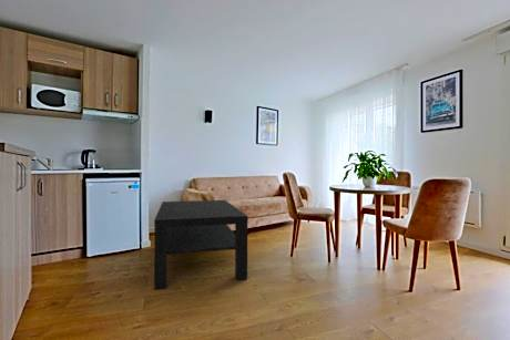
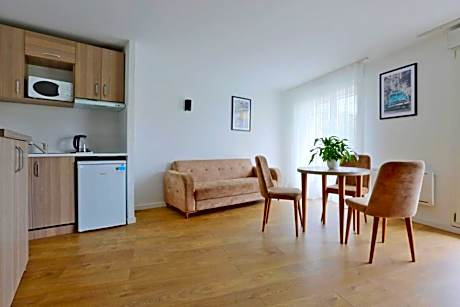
- coffee table [153,199,249,290]
